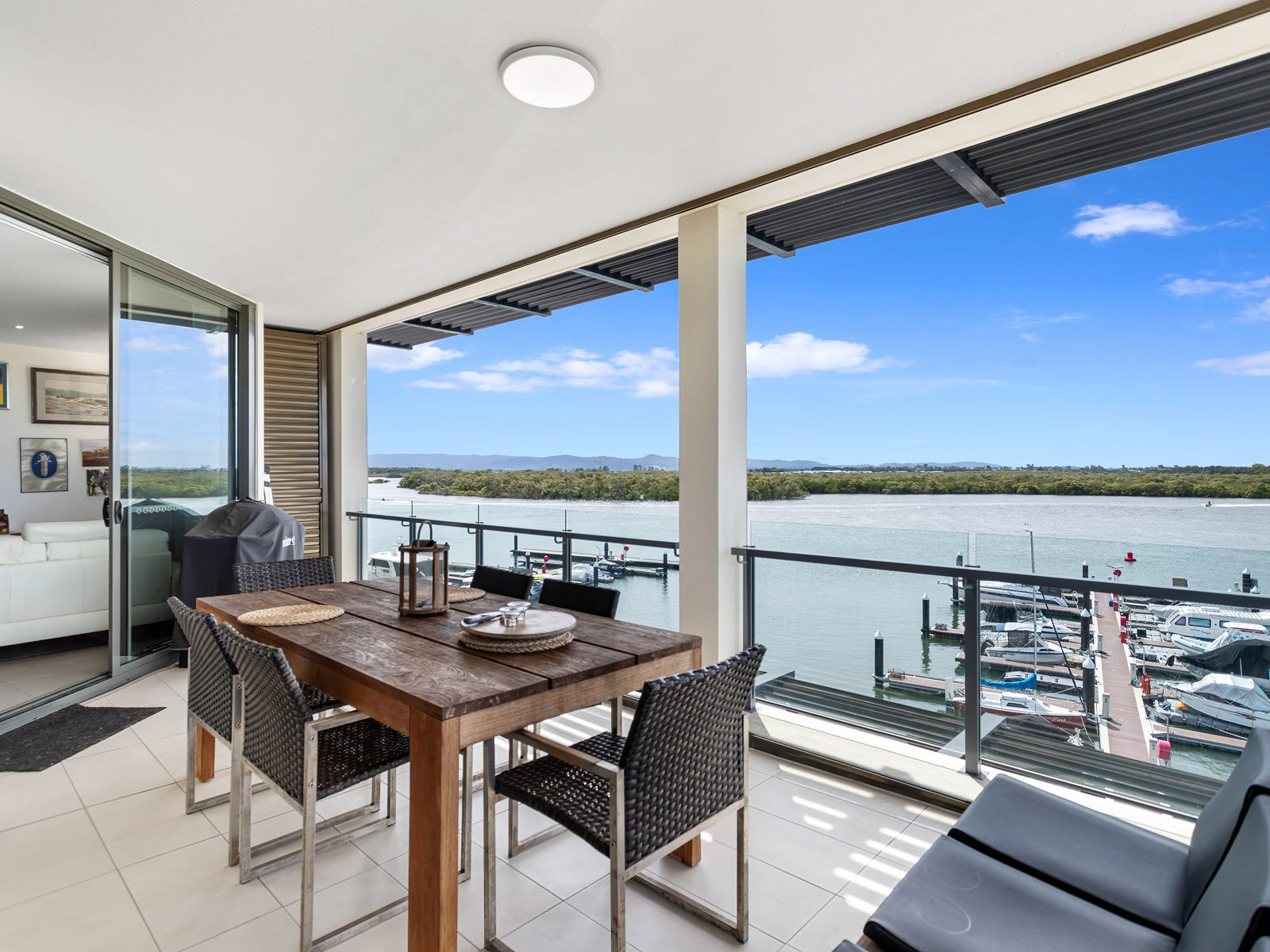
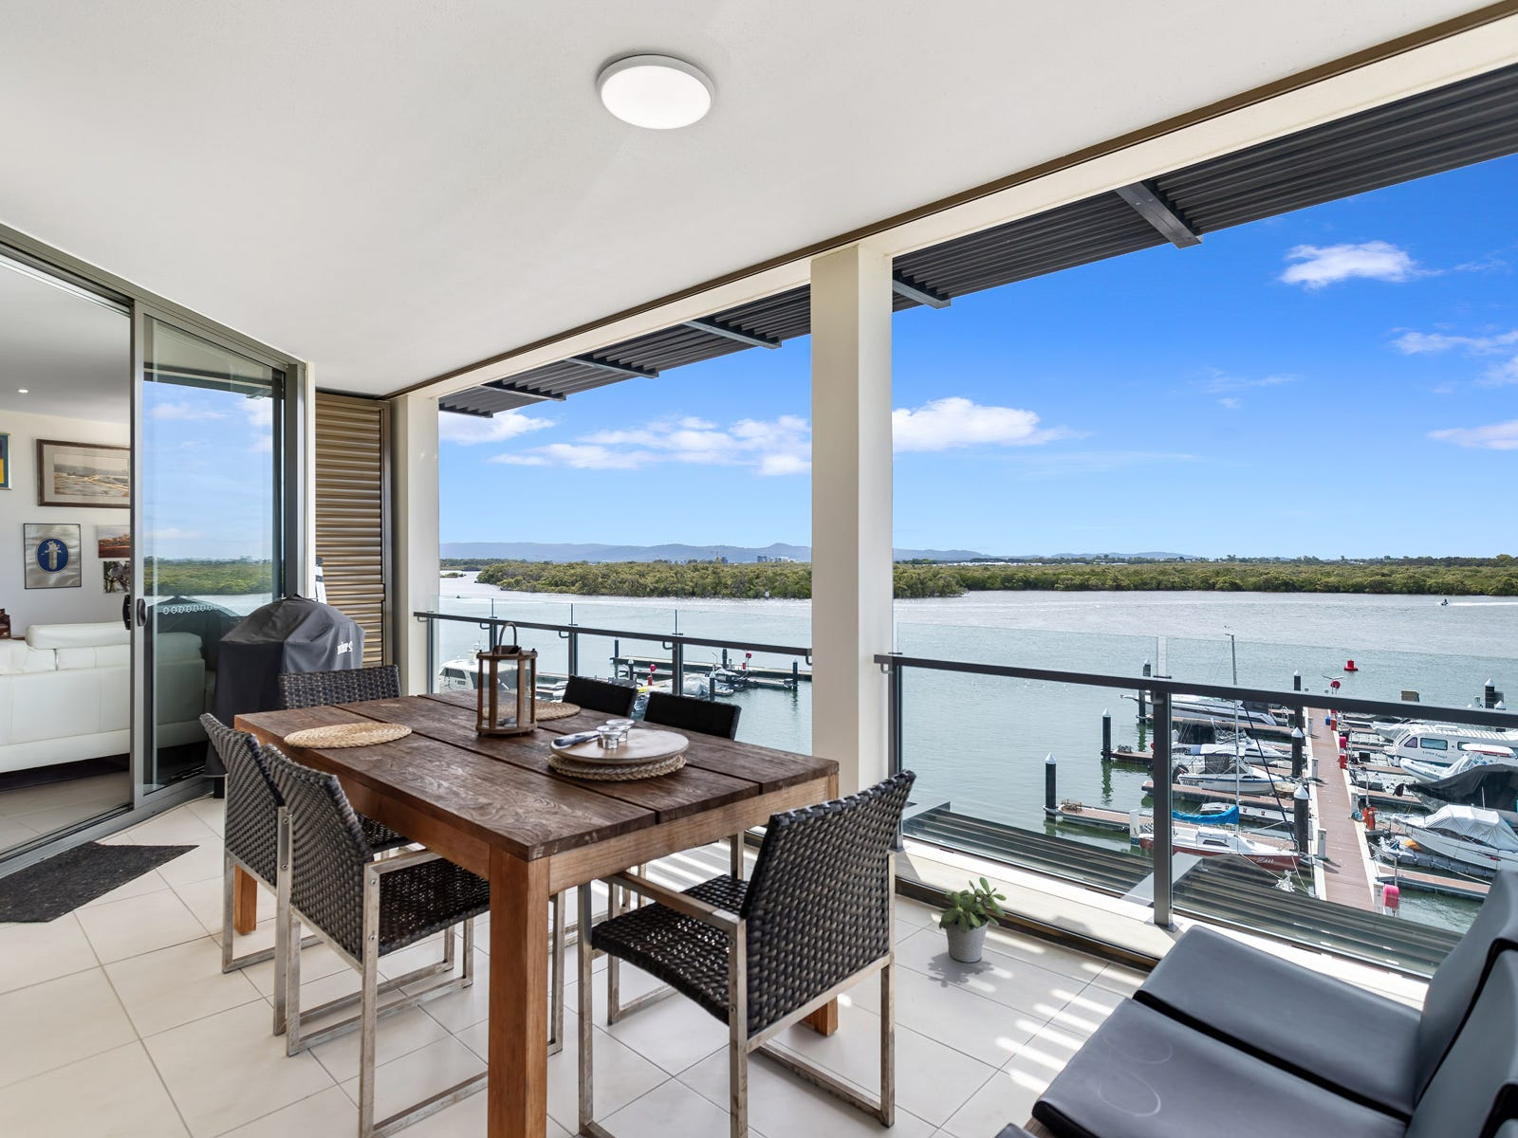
+ potted plant [938,876,1008,963]
